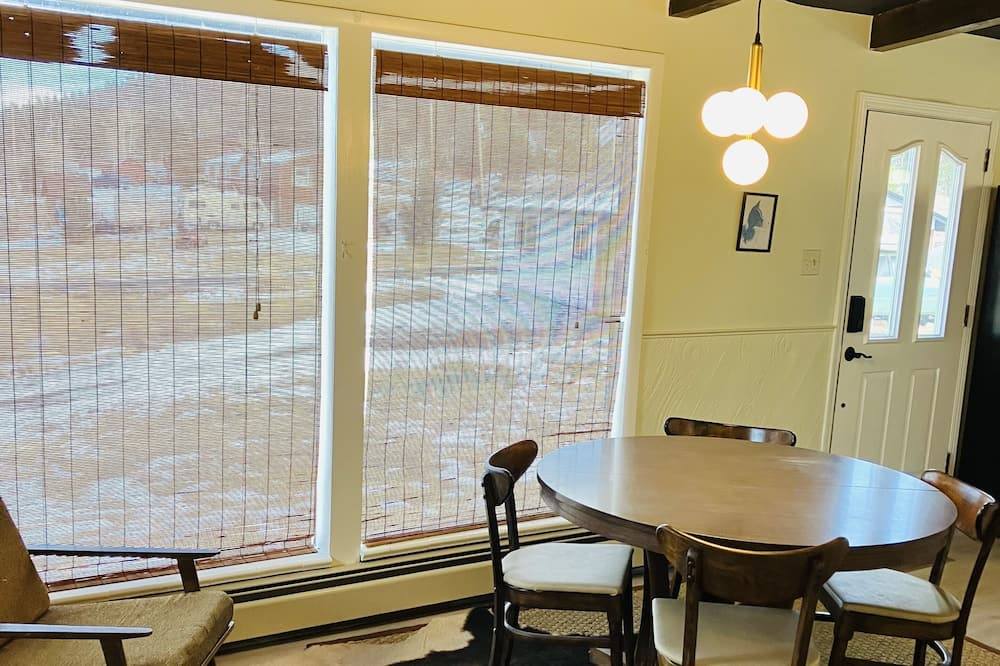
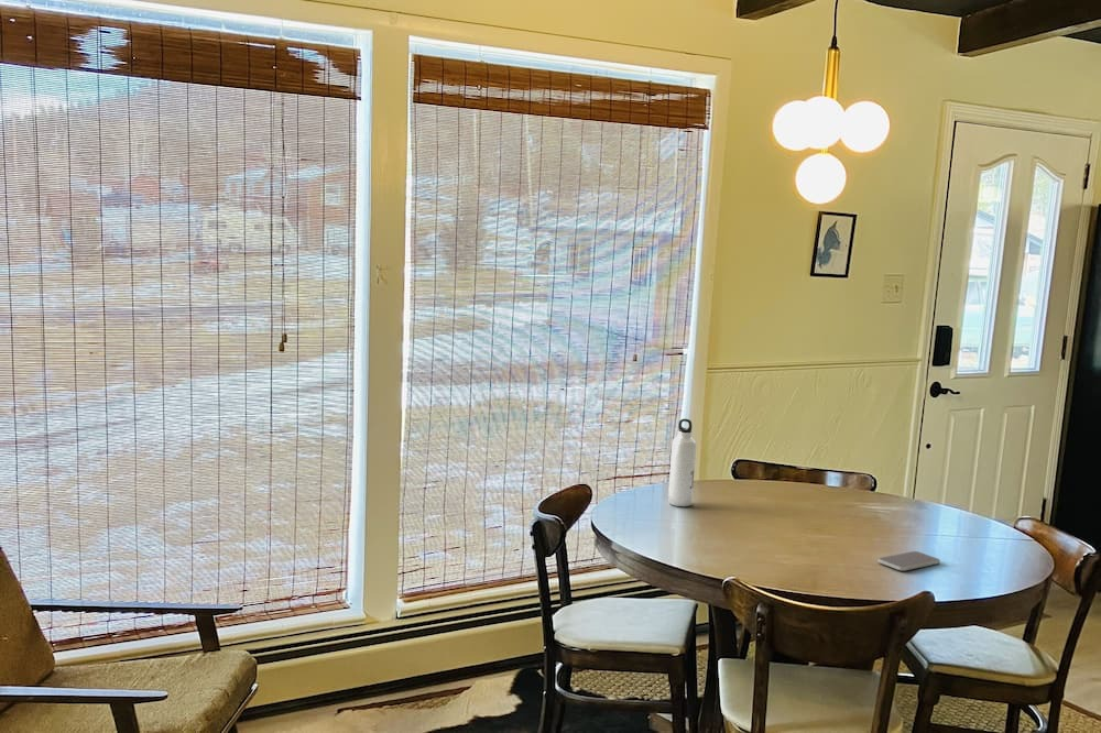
+ smartphone [877,550,941,572]
+ water bottle [667,418,697,507]
